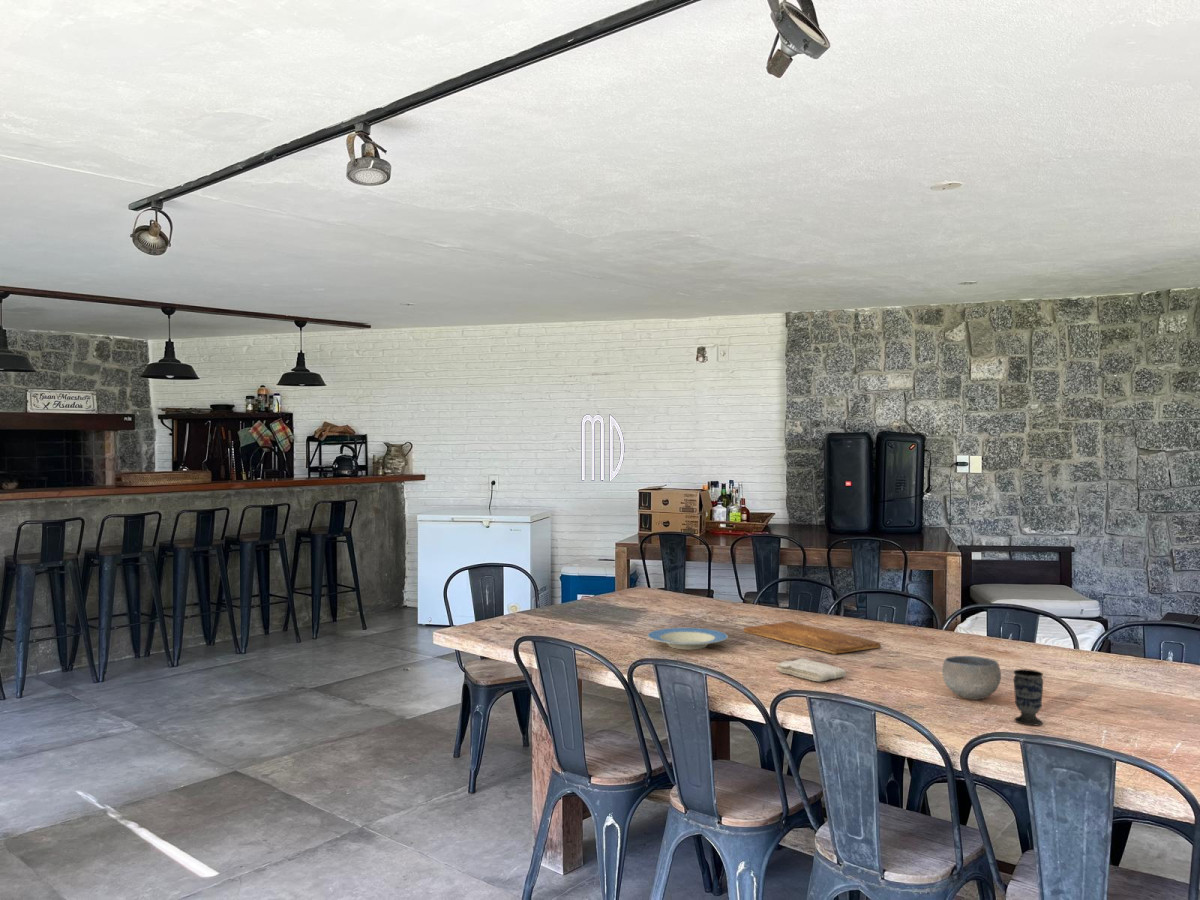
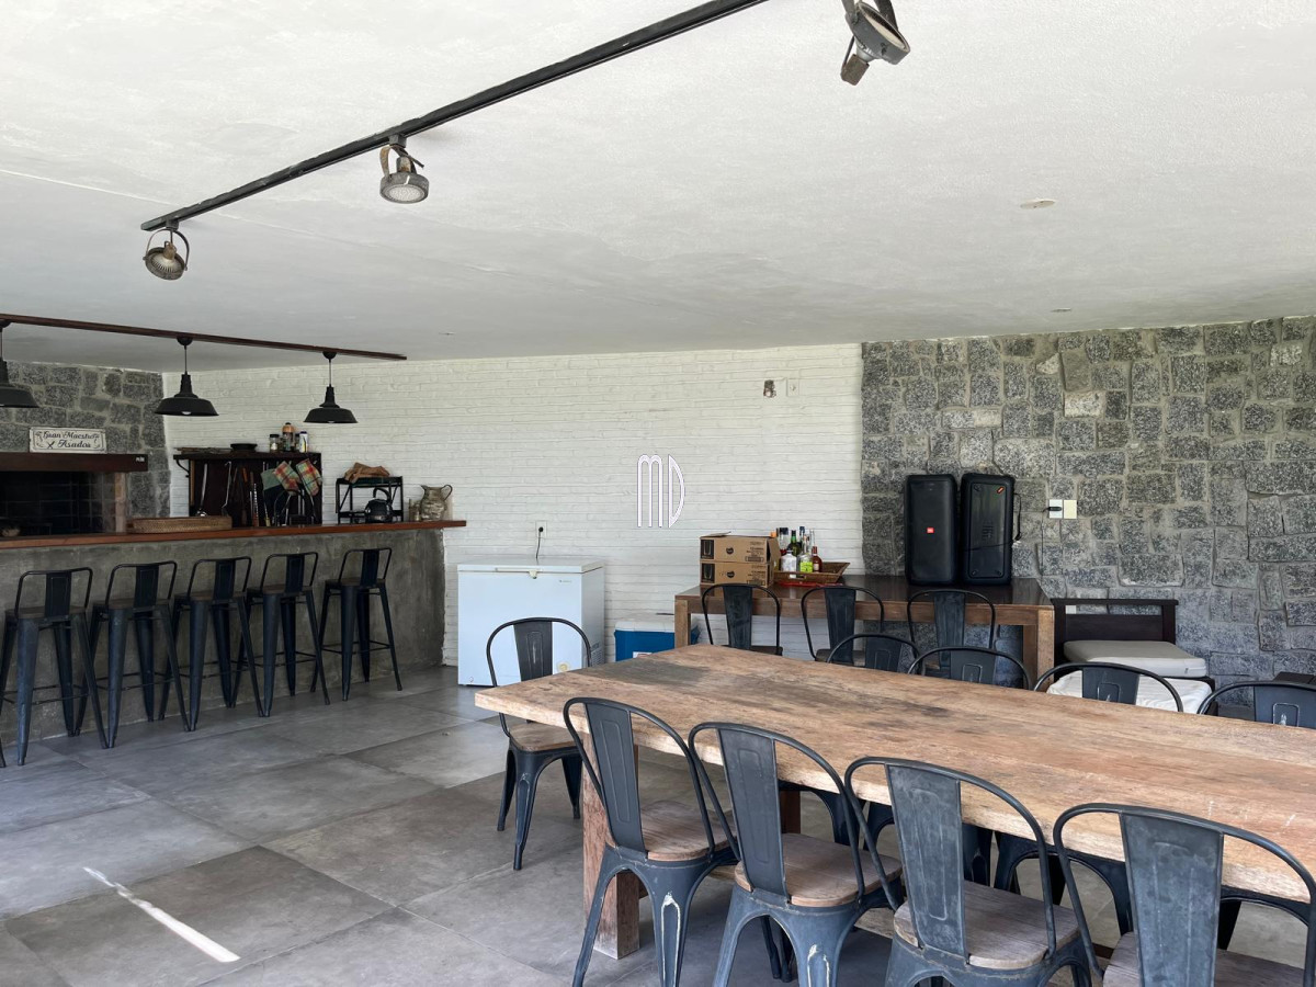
- cutting board [743,620,882,655]
- washcloth [775,658,847,682]
- bowl [941,655,1002,701]
- cup [1012,668,1045,726]
- plate [646,627,729,650]
